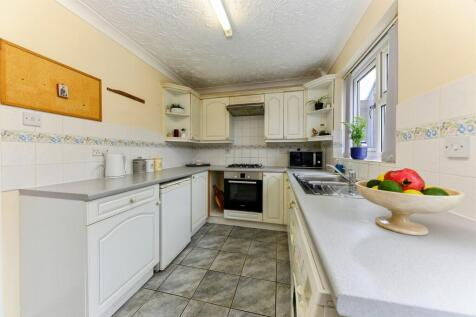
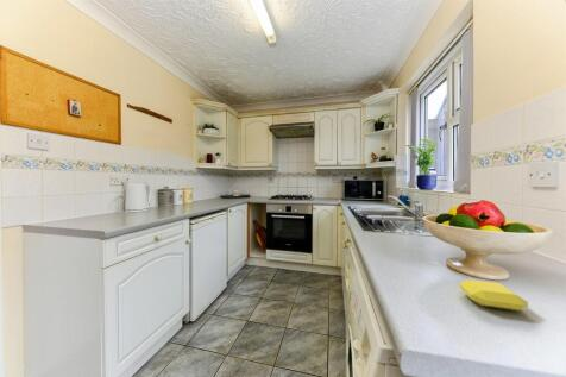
+ soap bar [458,278,529,312]
